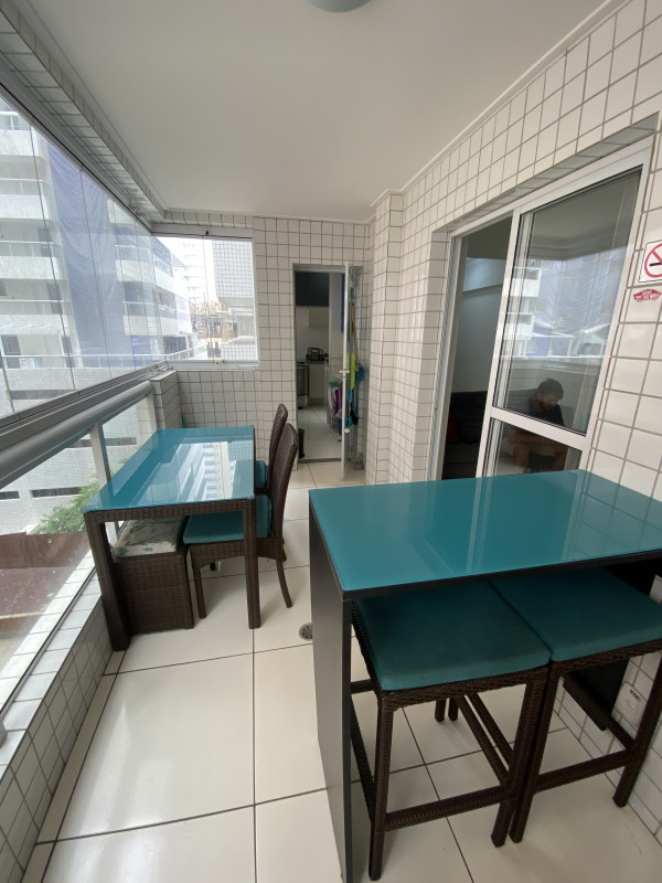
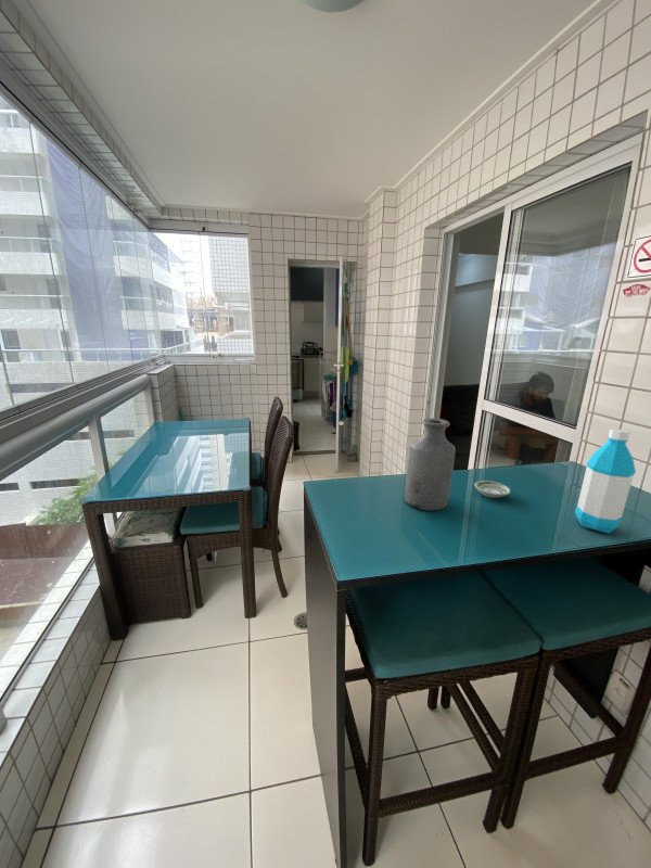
+ water bottle [574,427,637,534]
+ bottle [404,417,457,512]
+ saucer [474,480,511,499]
